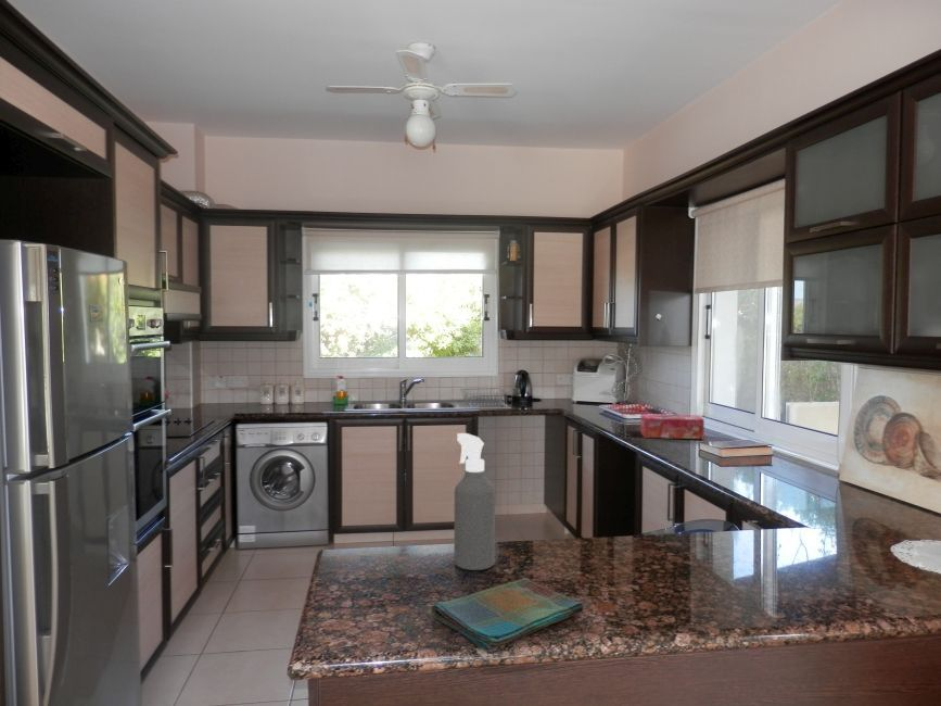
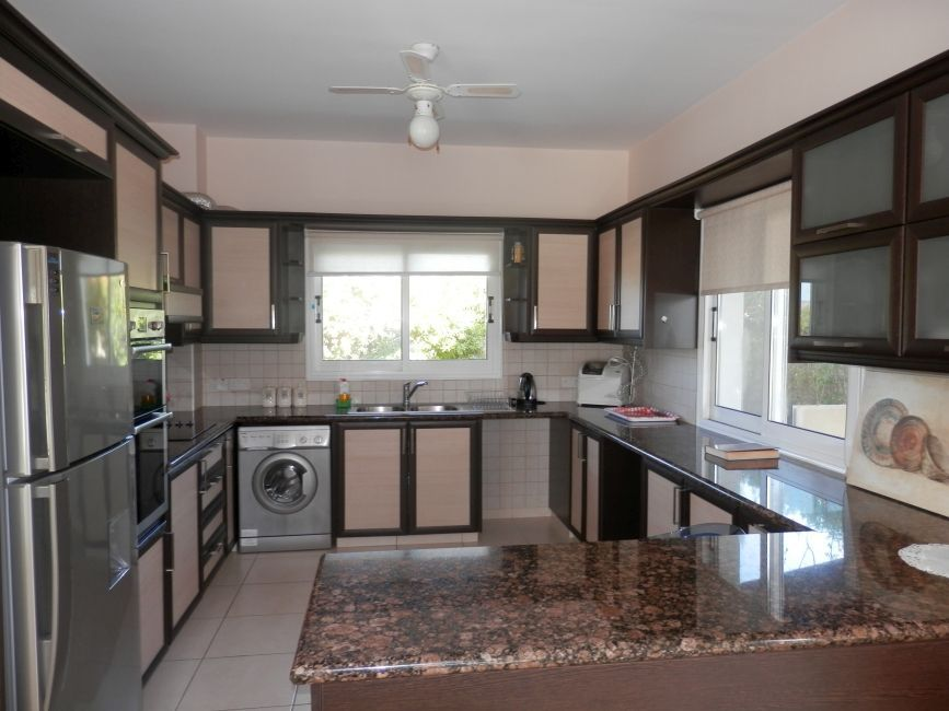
- dish towel [430,577,585,652]
- spray bottle [454,432,496,571]
- tissue box [639,413,705,440]
